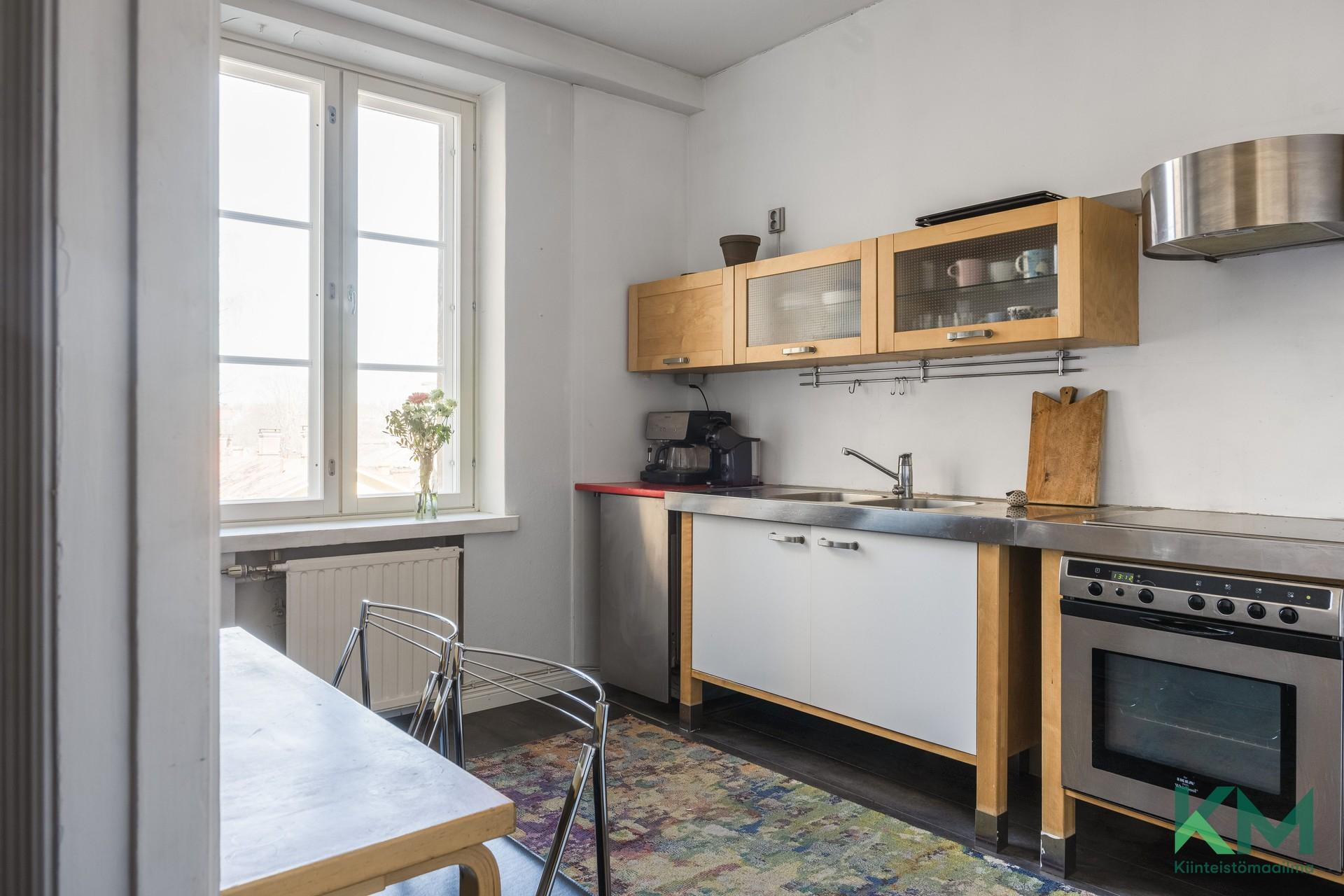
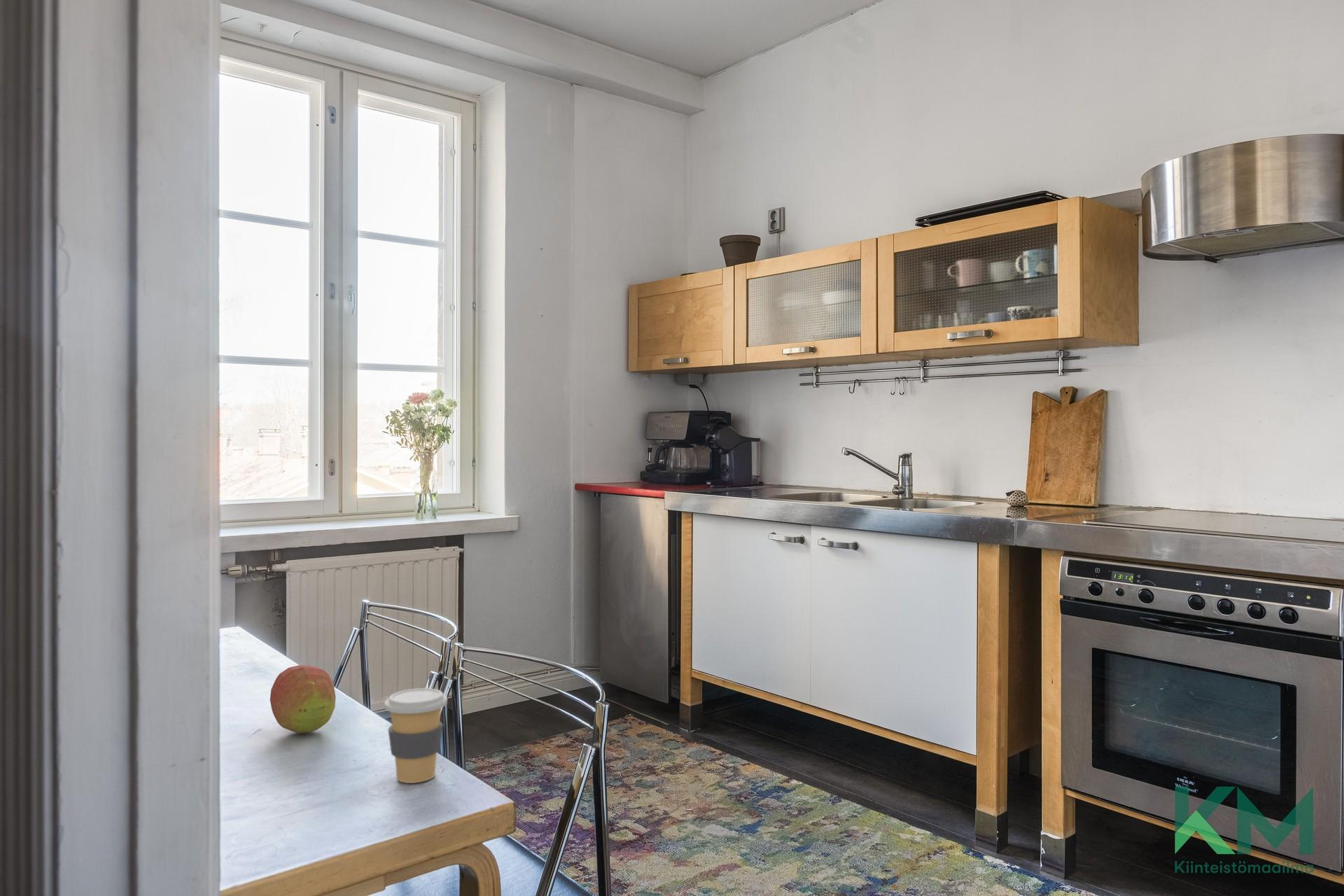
+ fruit [269,664,337,734]
+ coffee cup [384,687,448,784]
